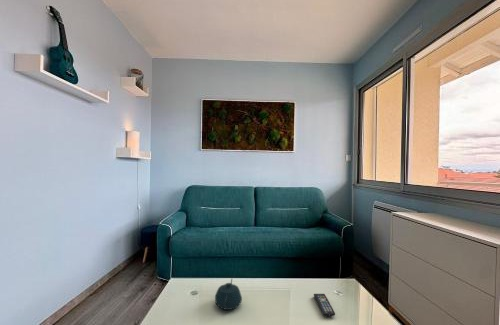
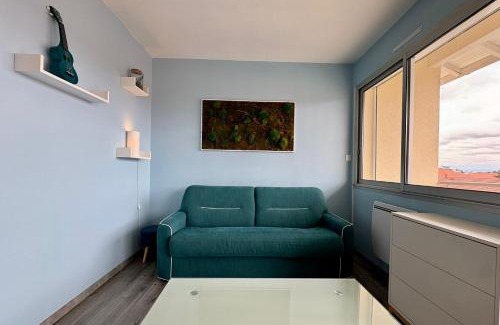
- remote control [313,293,336,317]
- teapot [214,278,243,311]
